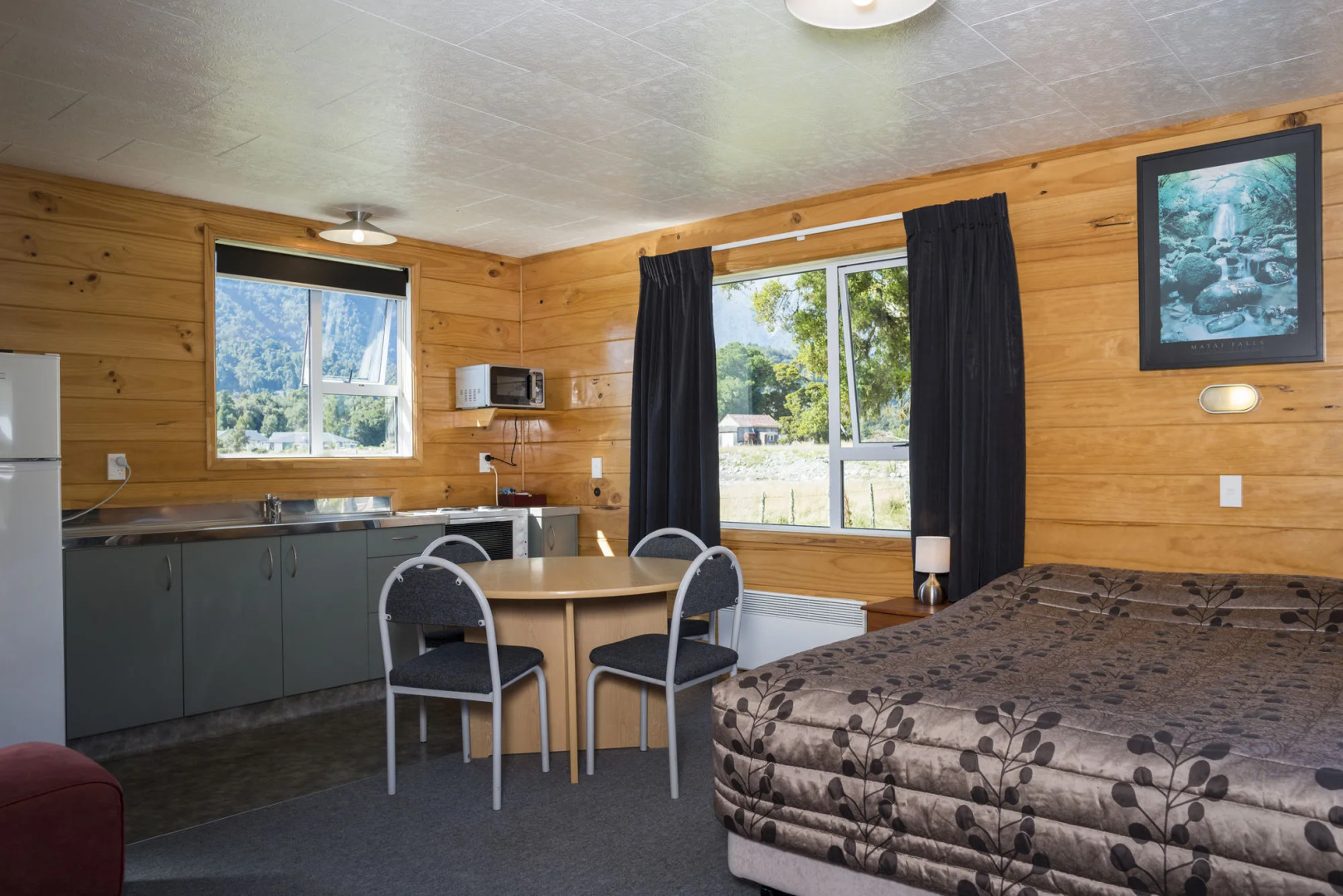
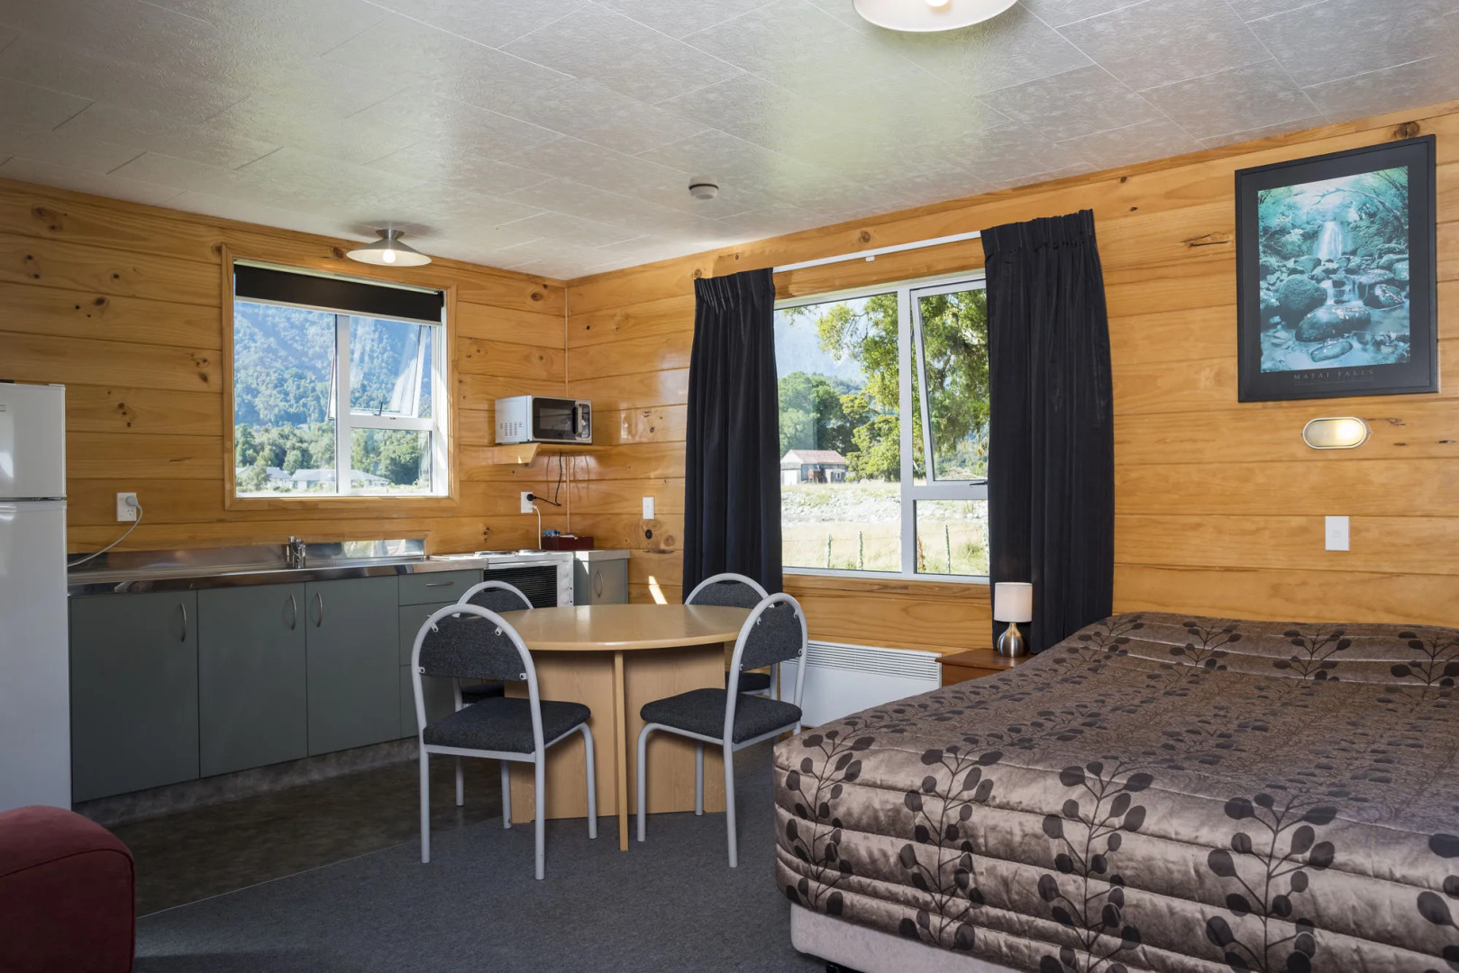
+ smoke detector [688,175,720,201]
